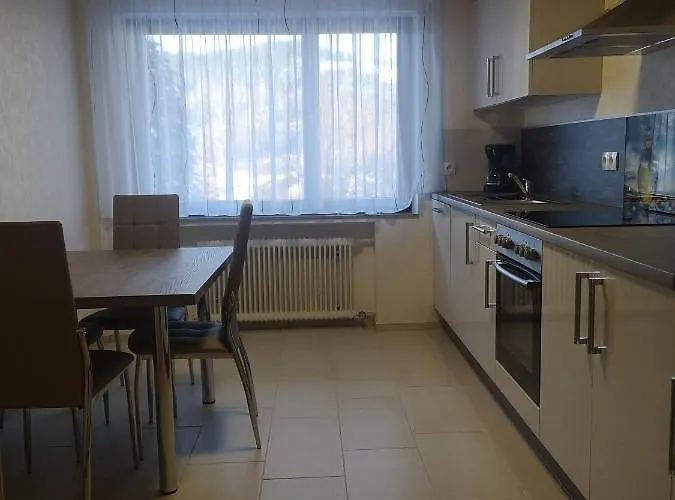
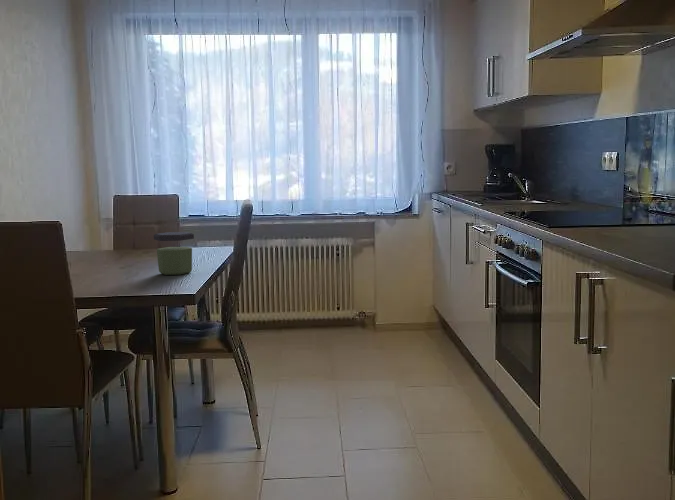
+ jar [153,231,195,276]
